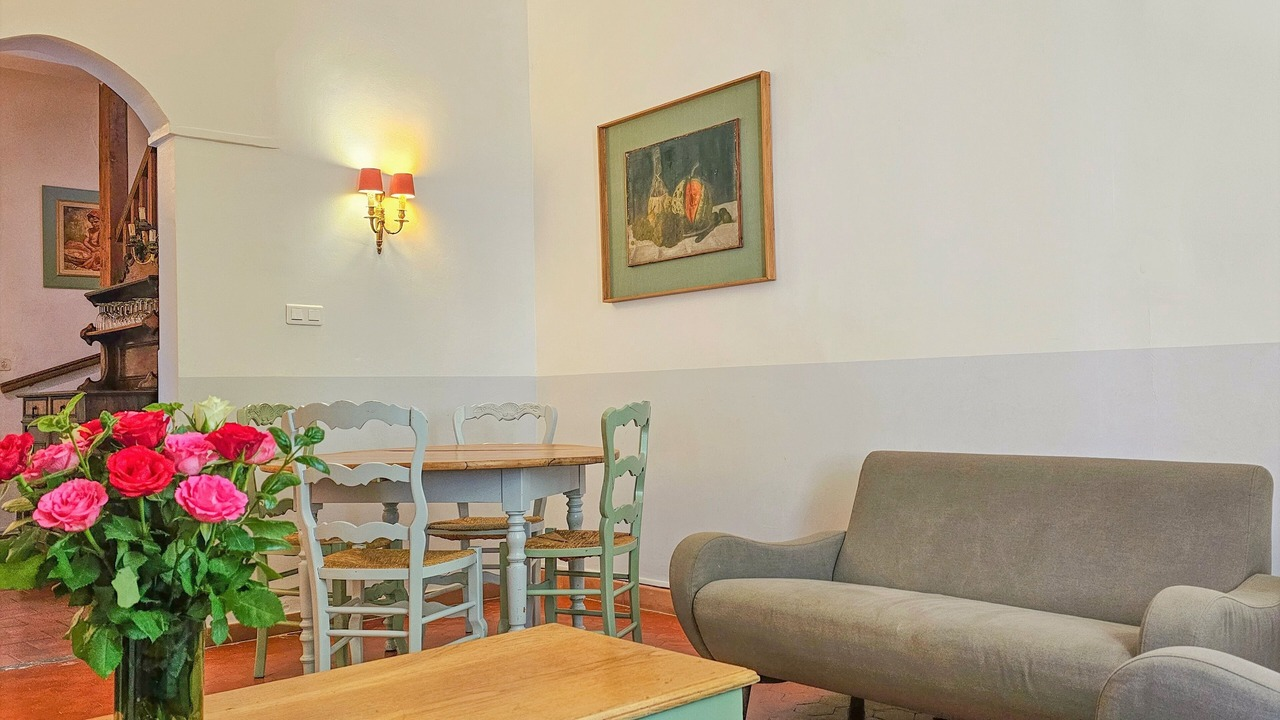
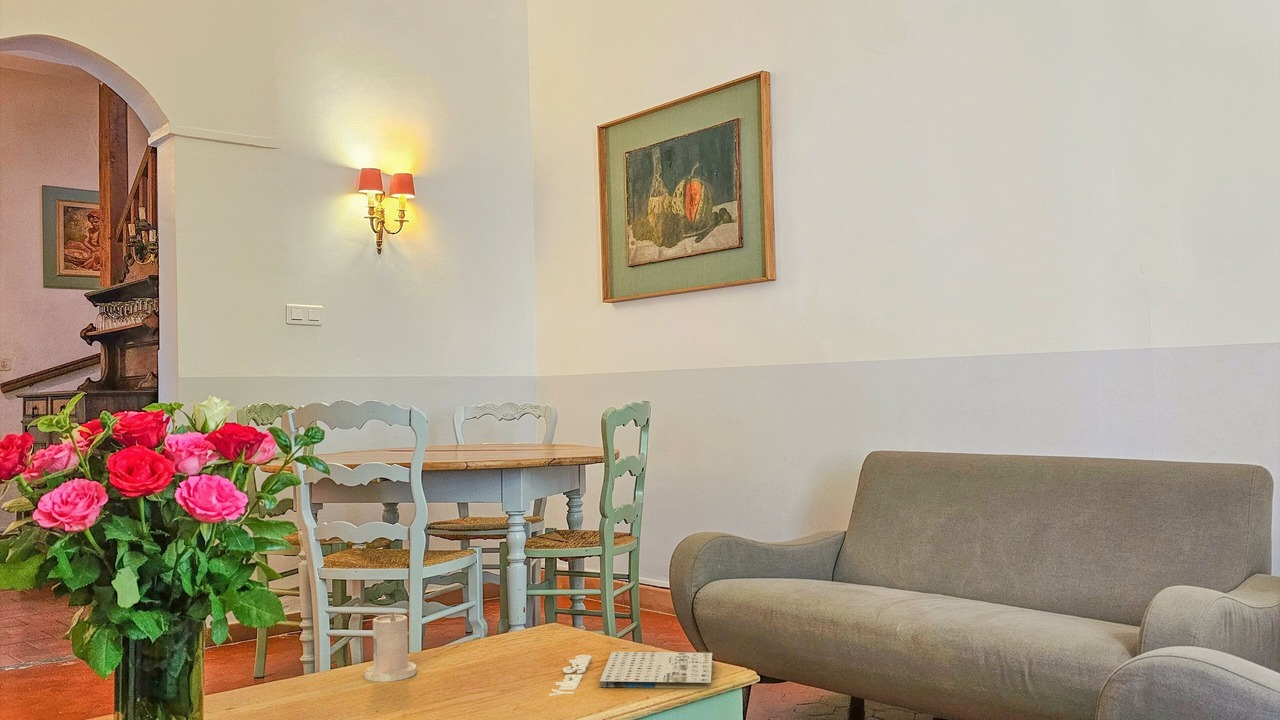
+ magazine [548,651,713,697]
+ candle [363,611,417,683]
